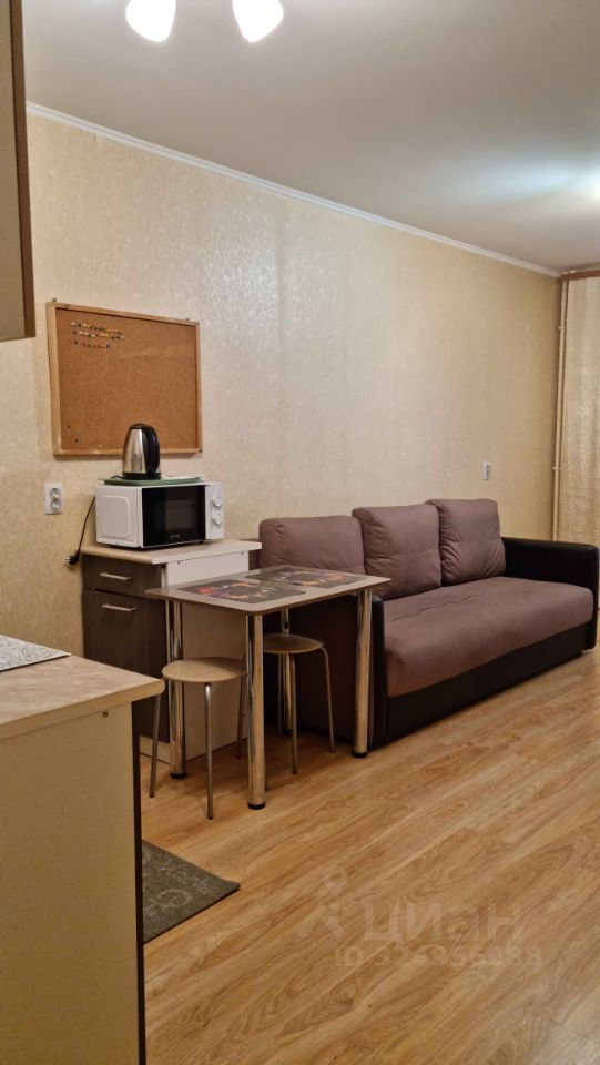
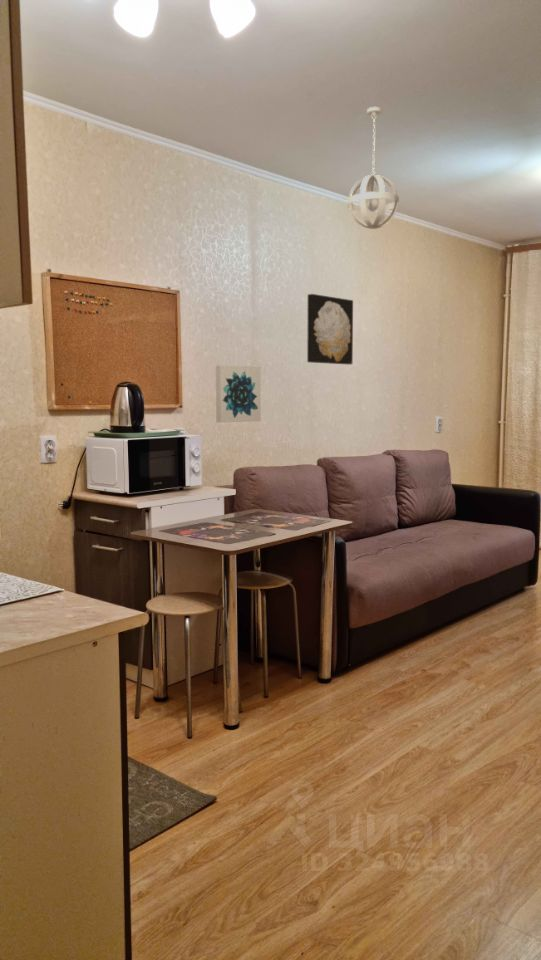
+ pendant light [347,106,400,230]
+ wall art [306,293,354,366]
+ wall art [215,364,262,423]
